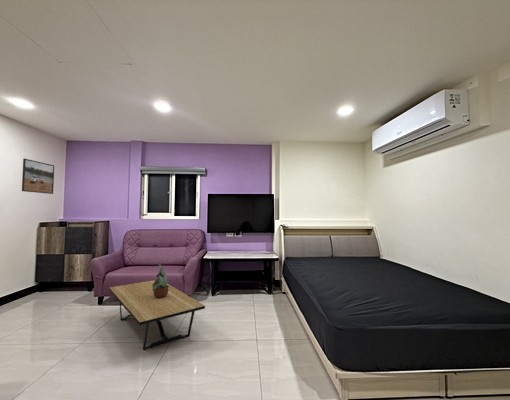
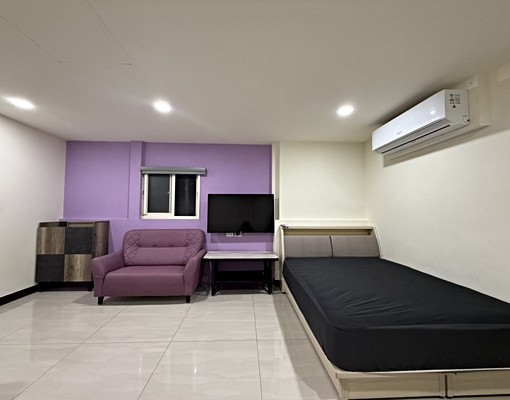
- potted plant [152,262,170,298]
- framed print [21,157,55,195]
- coffee table [108,279,206,351]
